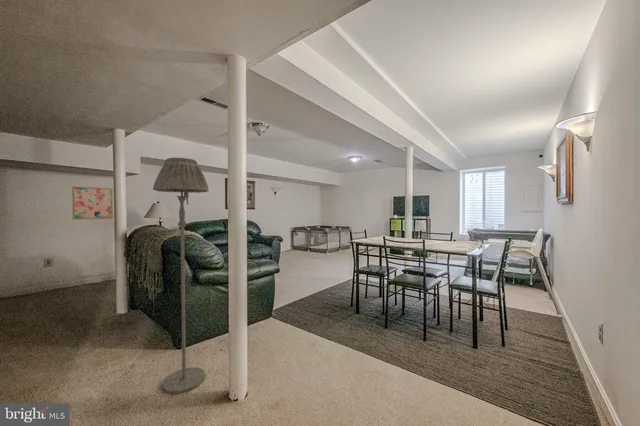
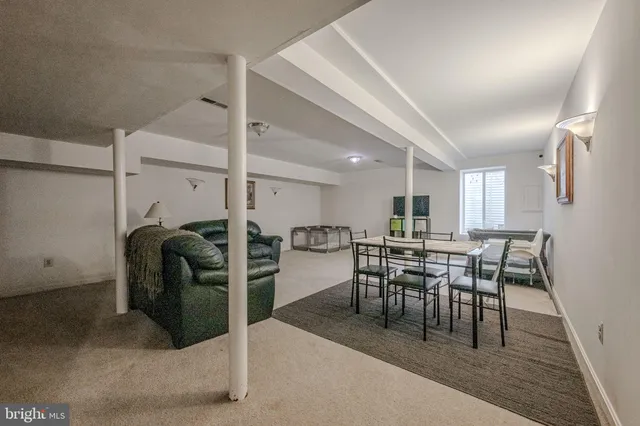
- floor lamp [152,157,210,394]
- wall art [71,186,114,221]
